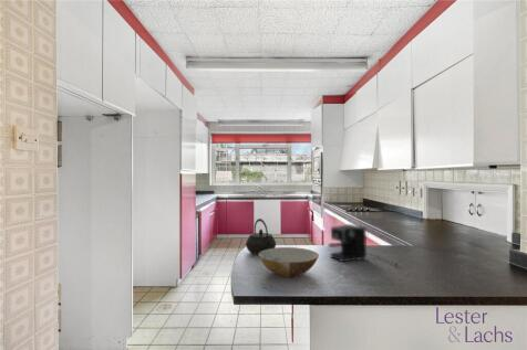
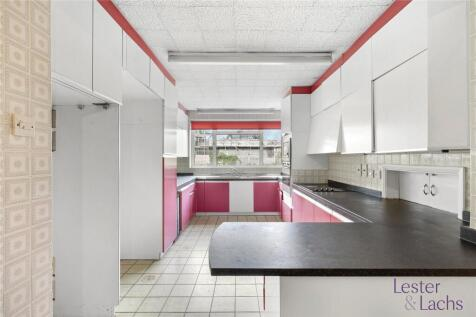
- coffee maker [328,223,400,267]
- kettle [245,218,277,256]
- bowl [258,246,320,278]
